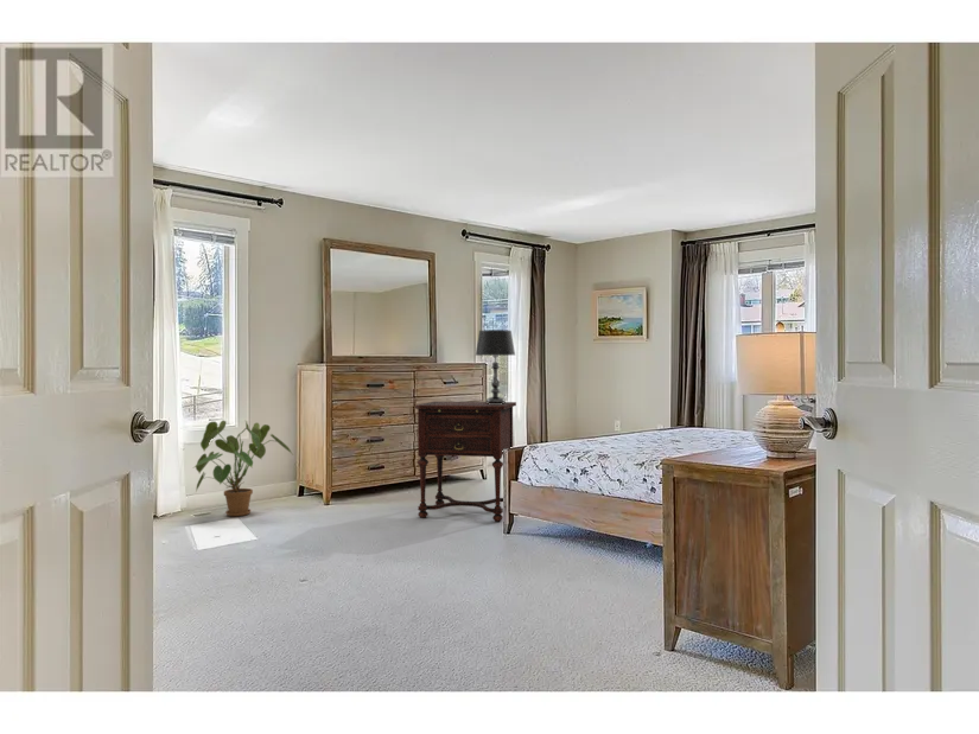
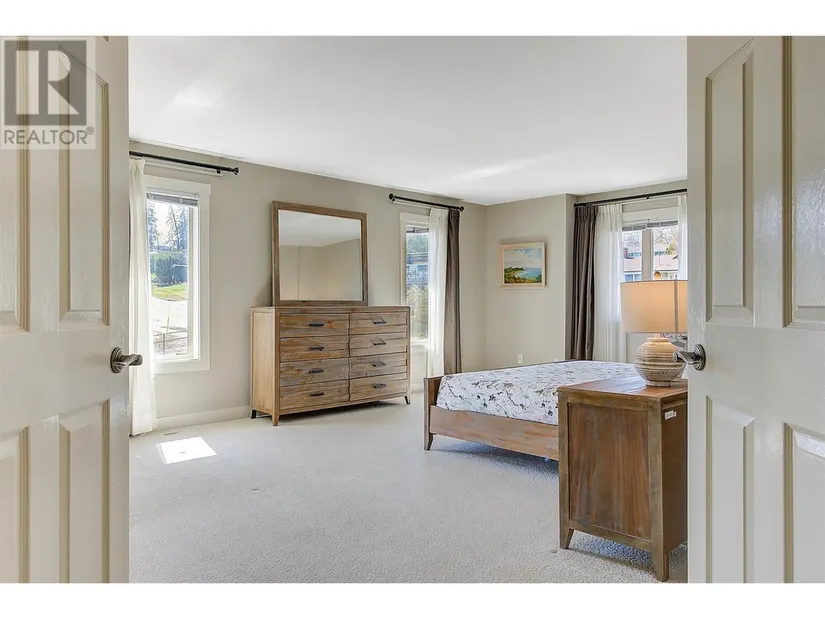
- house plant [191,419,293,517]
- table lamp [475,328,516,404]
- side table [414,401,517,523]
